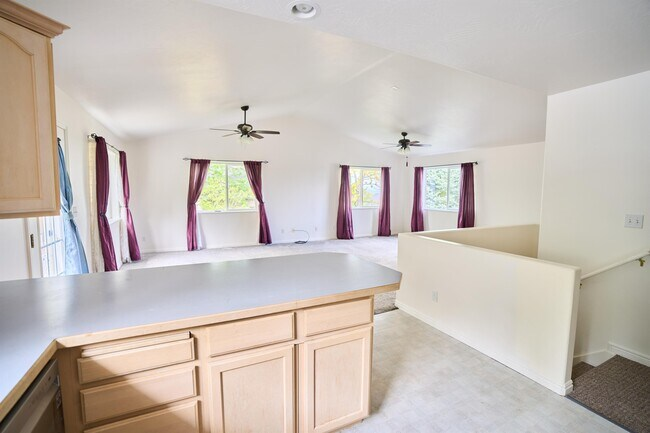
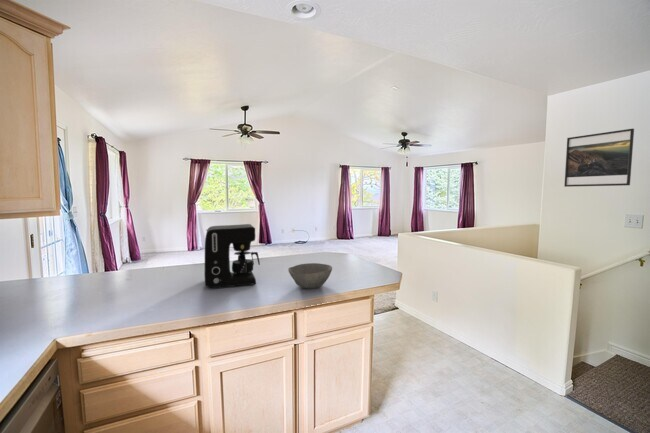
+ bowl [287,262,333,290]
+ coffee maker [204,223,261,289]
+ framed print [563,128,635,188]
